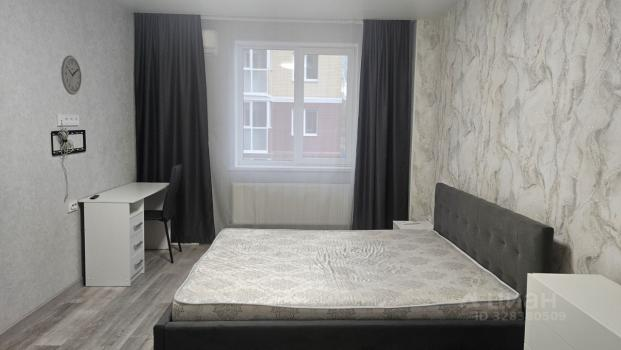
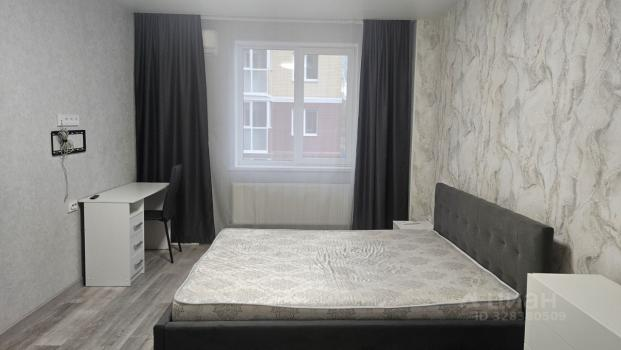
- wall clock [60,55,83,96]
